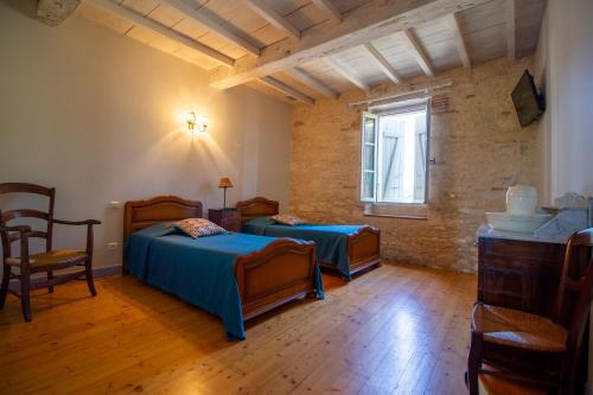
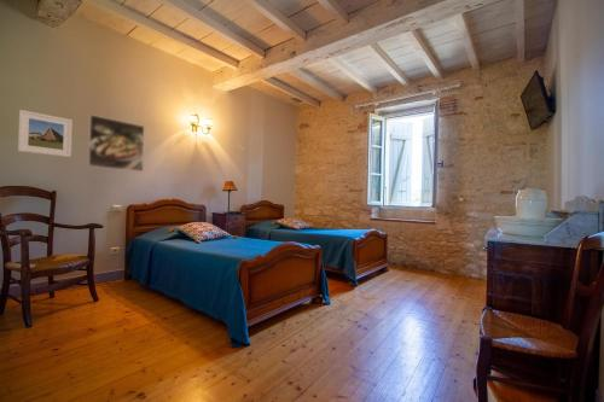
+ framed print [17,109,74,158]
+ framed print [87,113,145,173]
